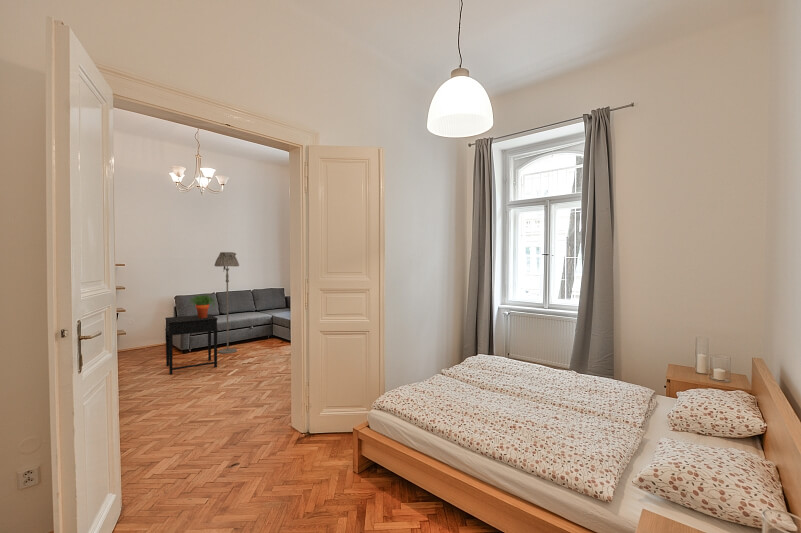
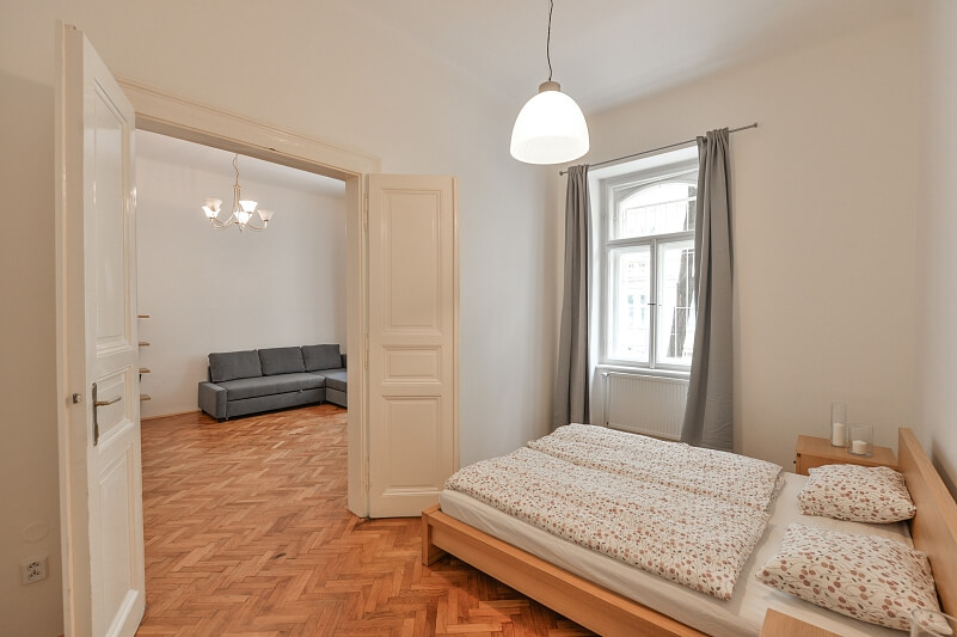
- potted plant [188,294,218,318]
- side table [164,313,219,375]
- floor lamp [214,251,240,355]
